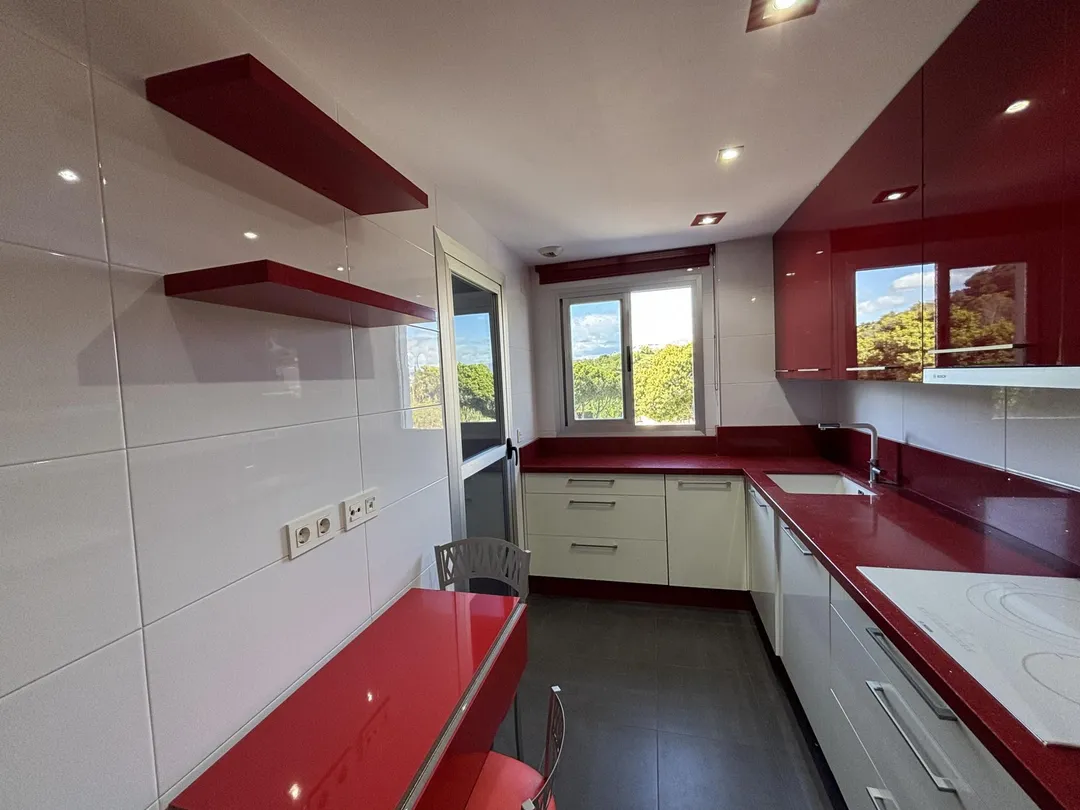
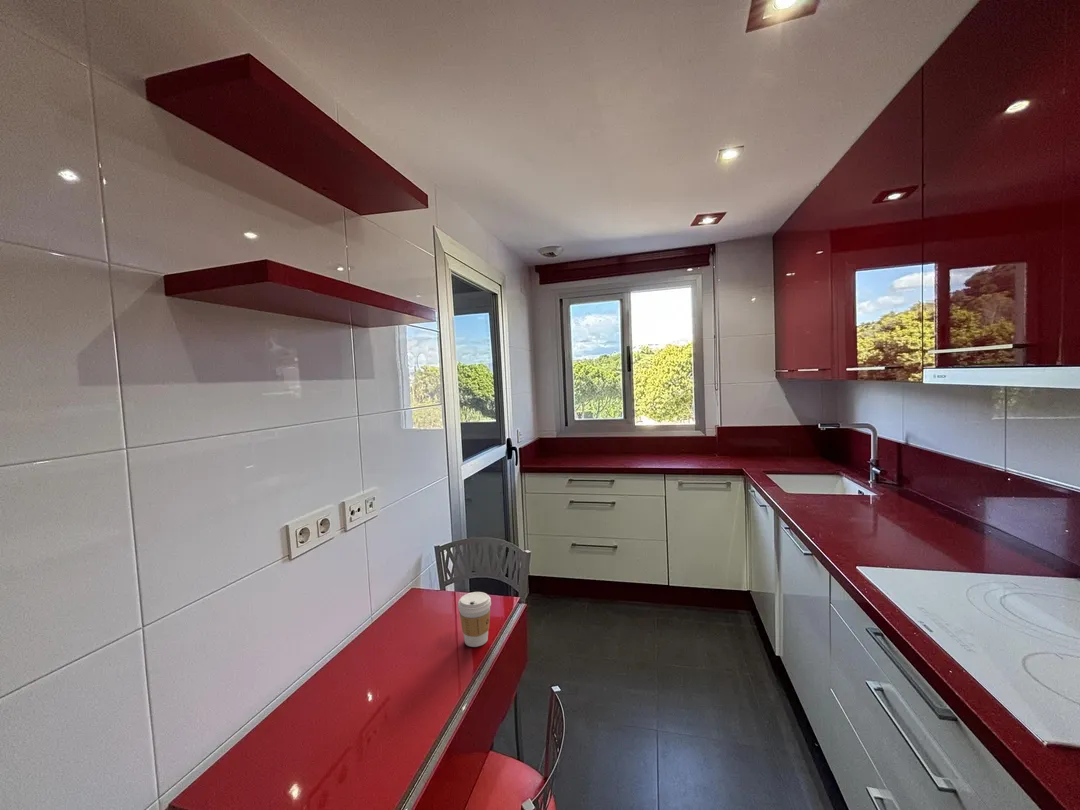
+ coffee cup [457,591,492,648]
